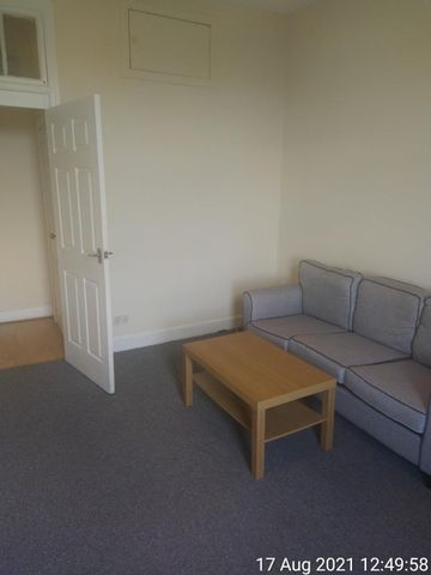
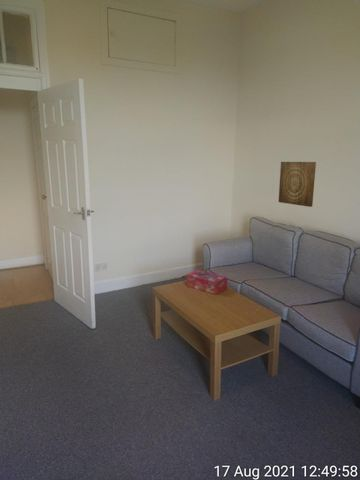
+ wall art [278,161,317,208]
+ tissue box [185,269,228,295]
